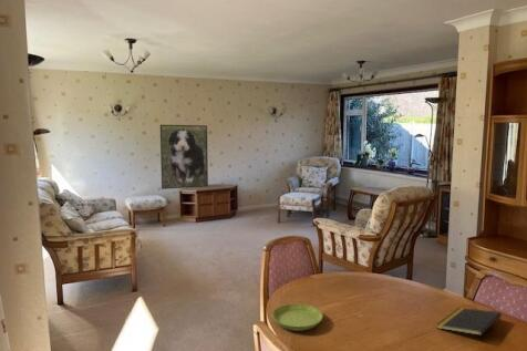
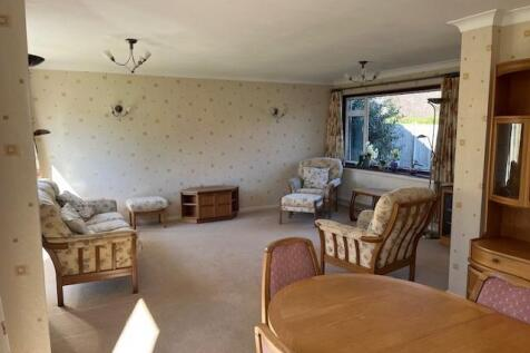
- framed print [159,124,209,190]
- notepad [435,307,503,337]
- saucer [271,302,323,332]
